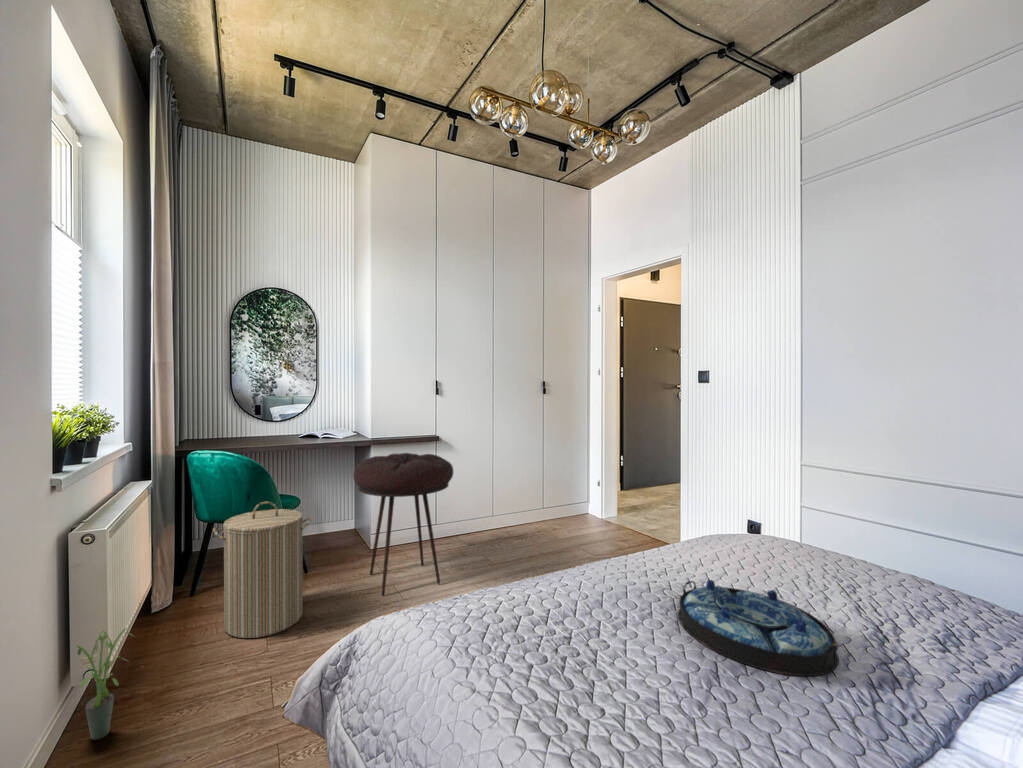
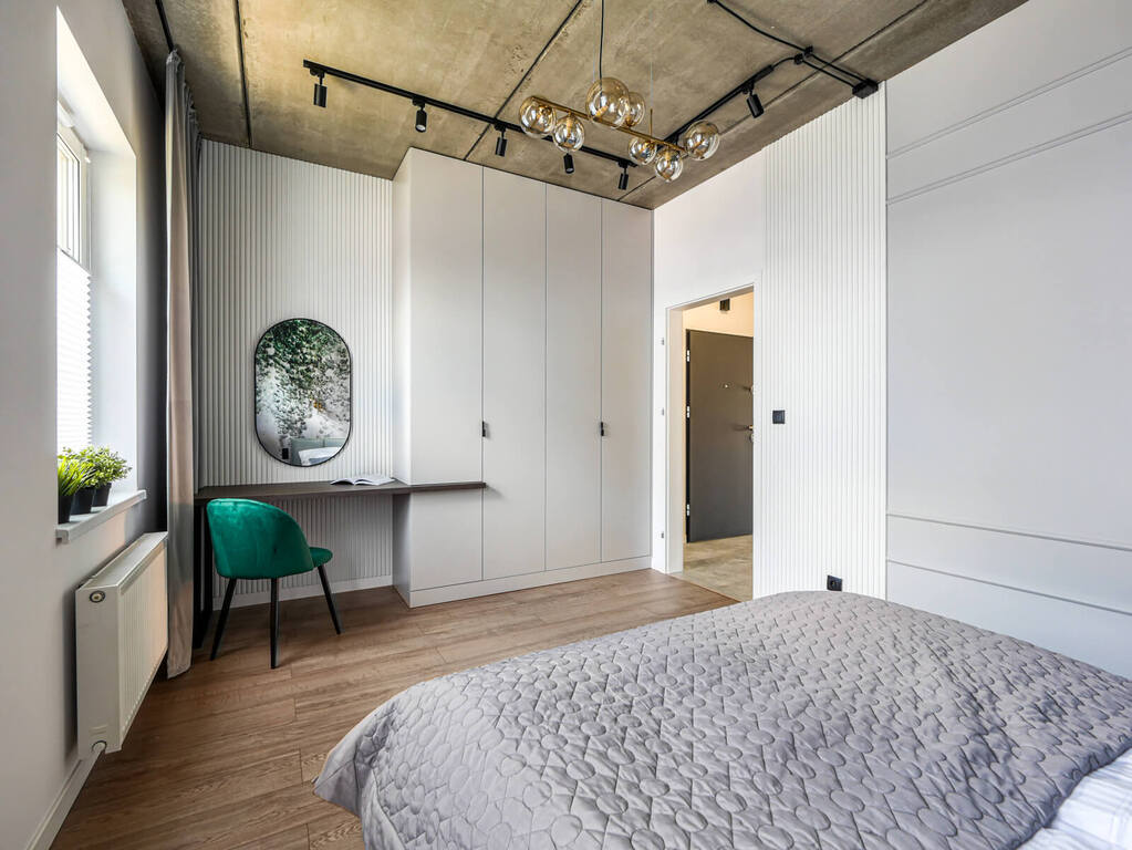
- laundry hamper [212,501,313,639]
- serving tray [677,579,840,677]
- stool [352,452,454,597]
- potted plant [76,627,135,741]
